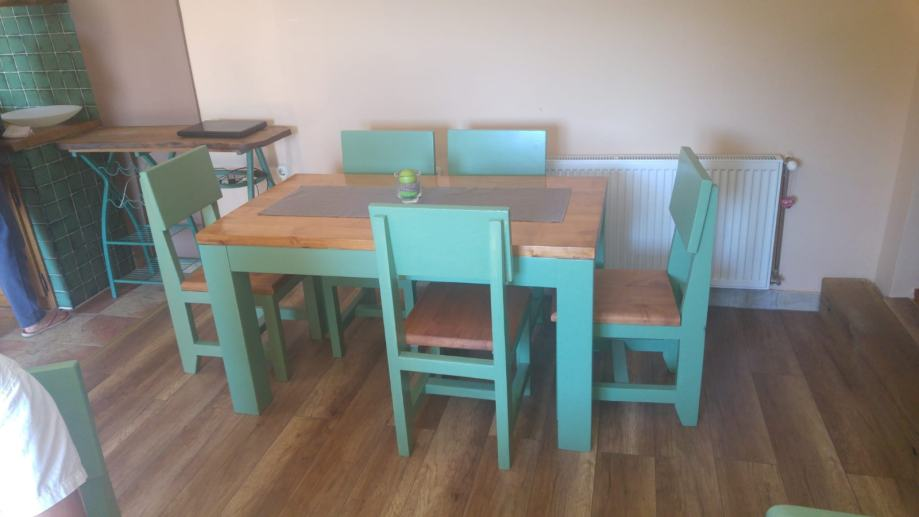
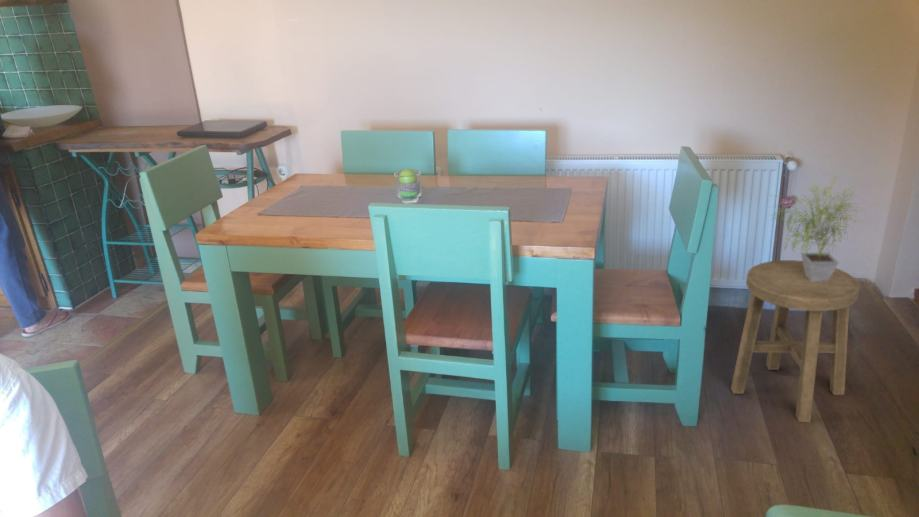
+ stool [730,259,860,423]
+ potted plant [770,175,867,281]
